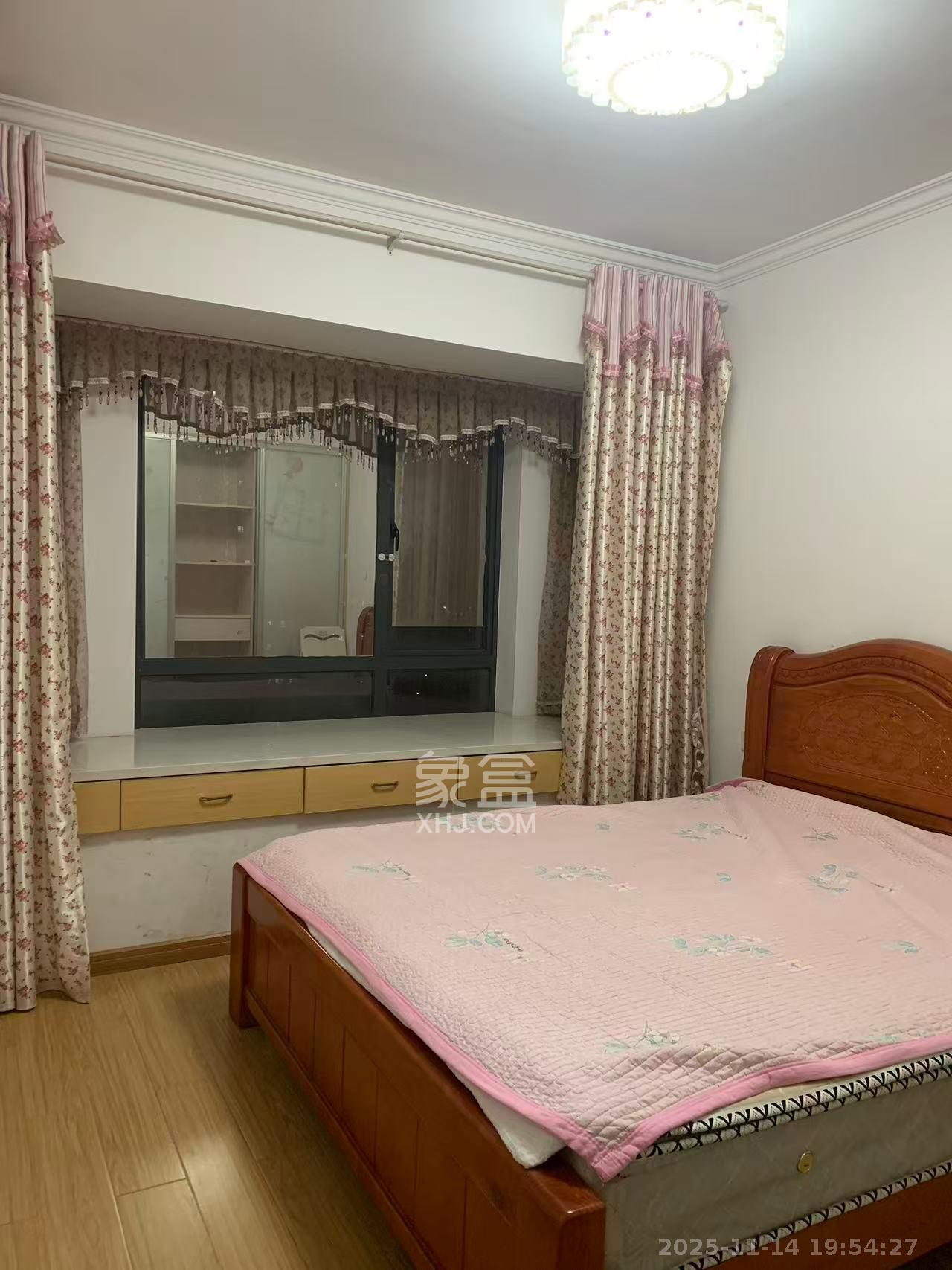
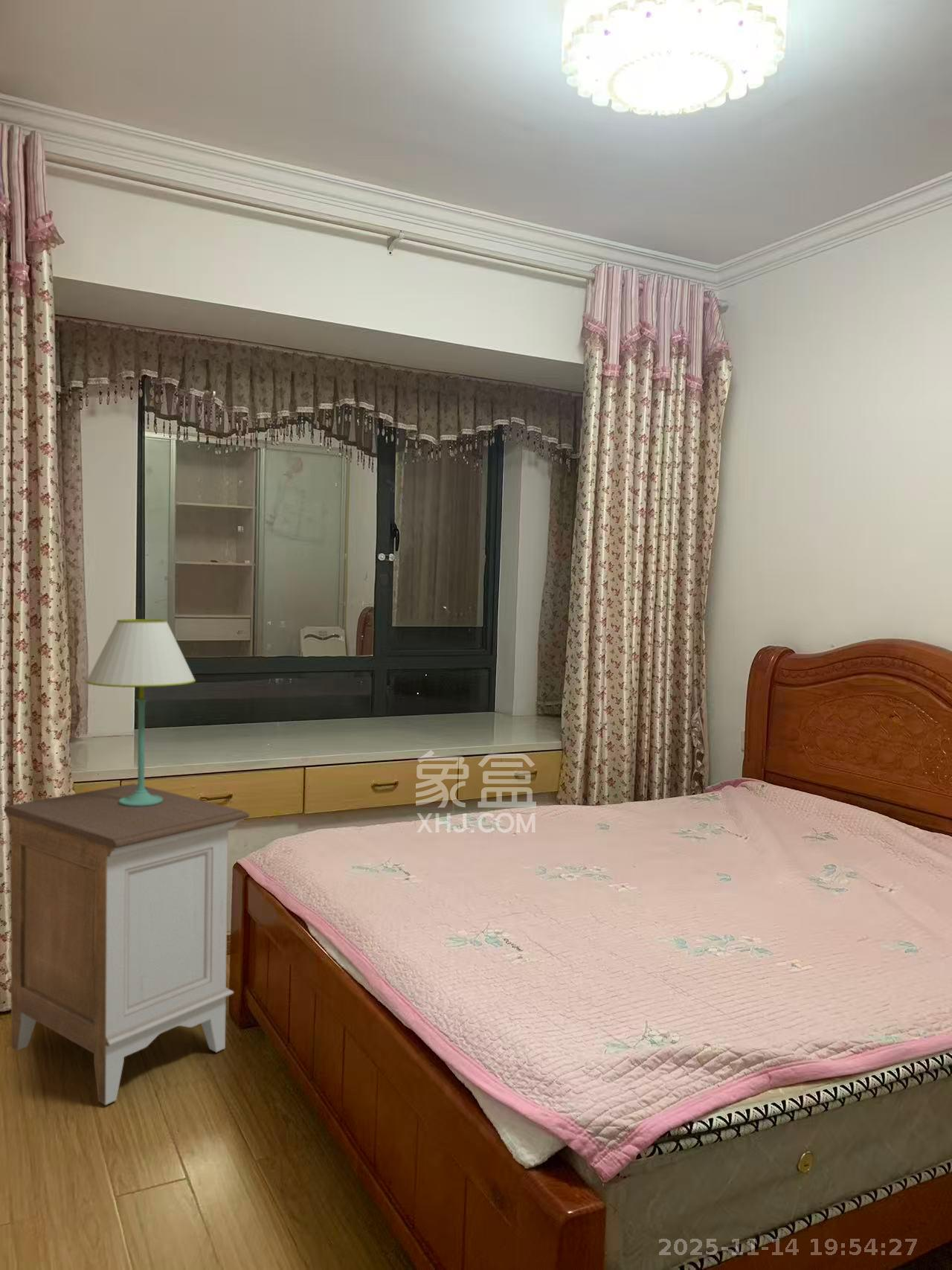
+ table lamp [86,618,196,806]
+ nightstand [3,783,251,1106]
